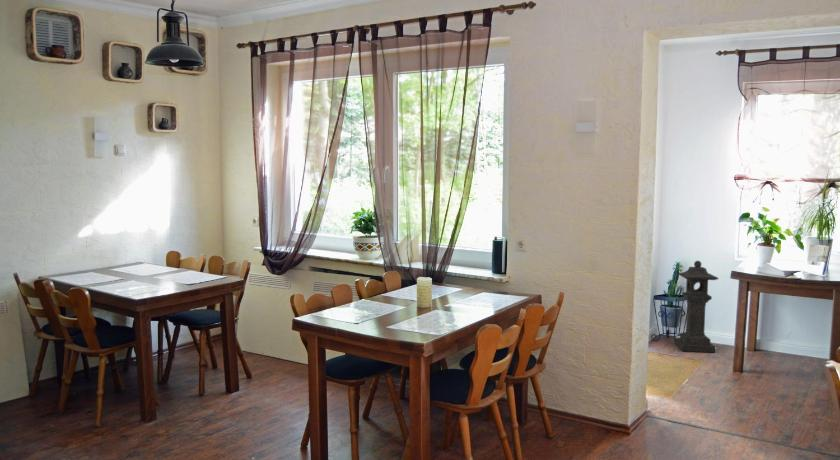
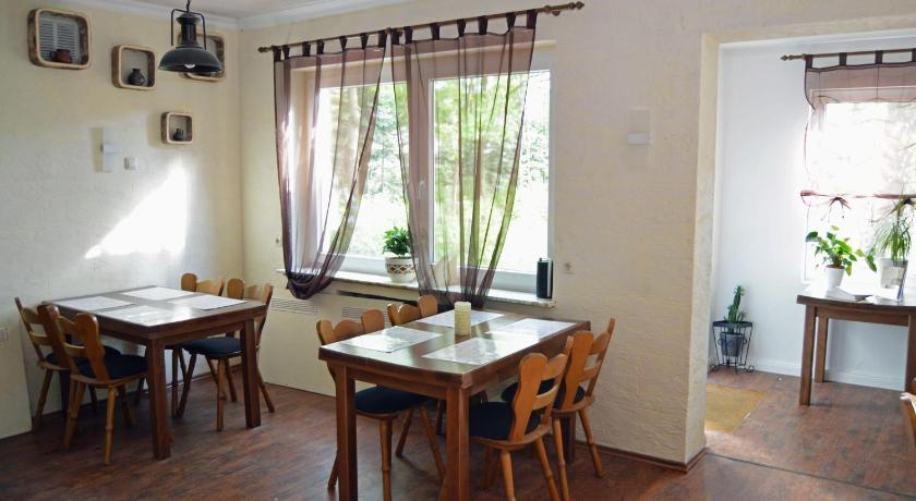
- stone lantern [674,260,719,354]
